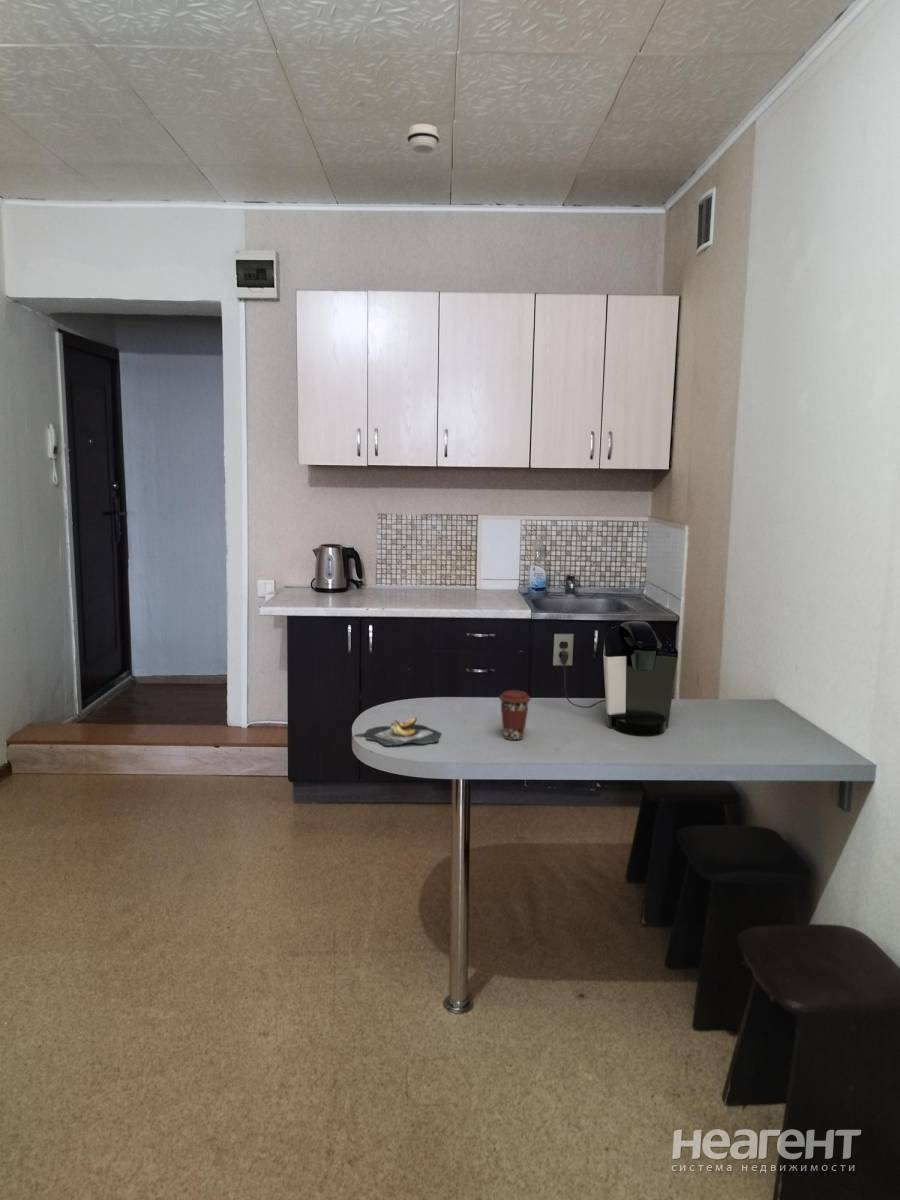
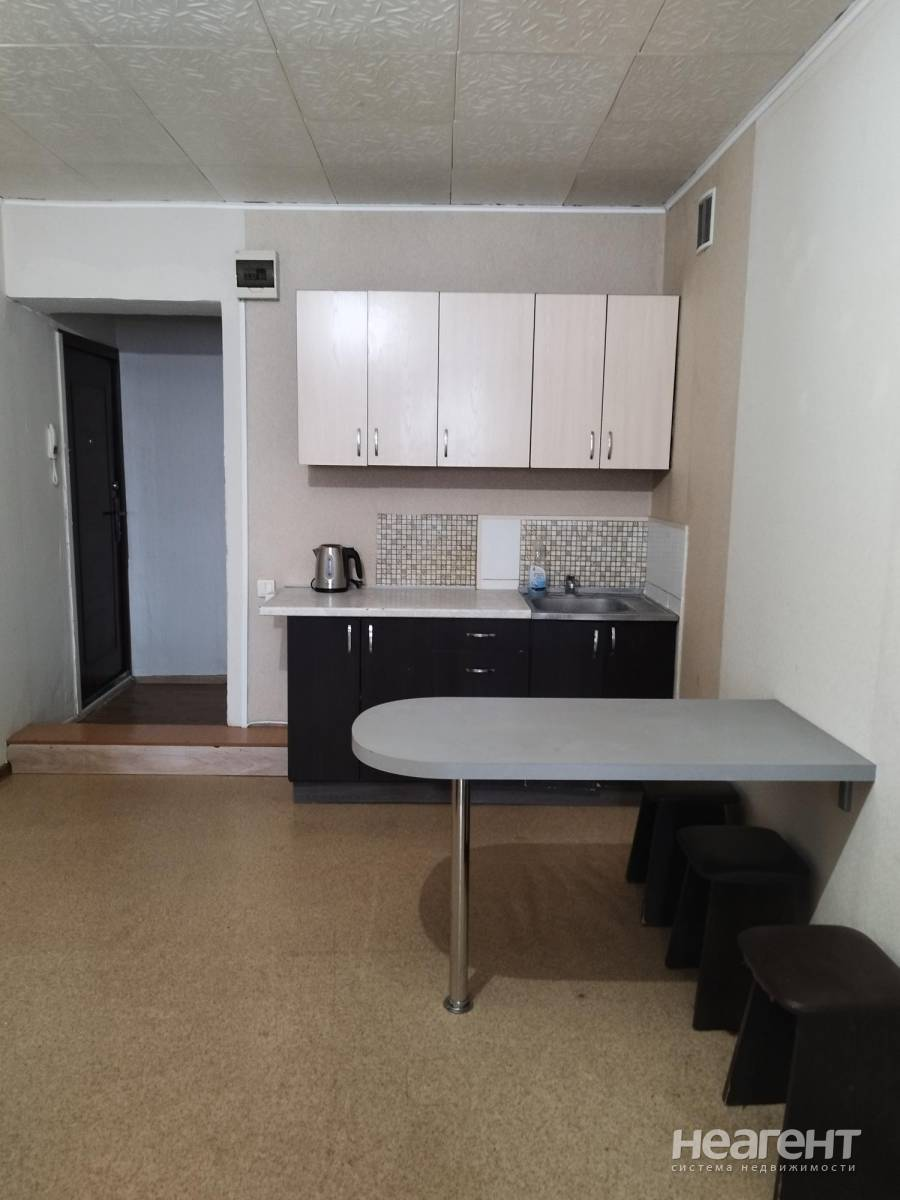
- smoke detector [406,123,440,155]
- coffee cup [498,689,532,741]
- coffee maker [552,620,679,736]
- banana bunch [353,716,442,747]
